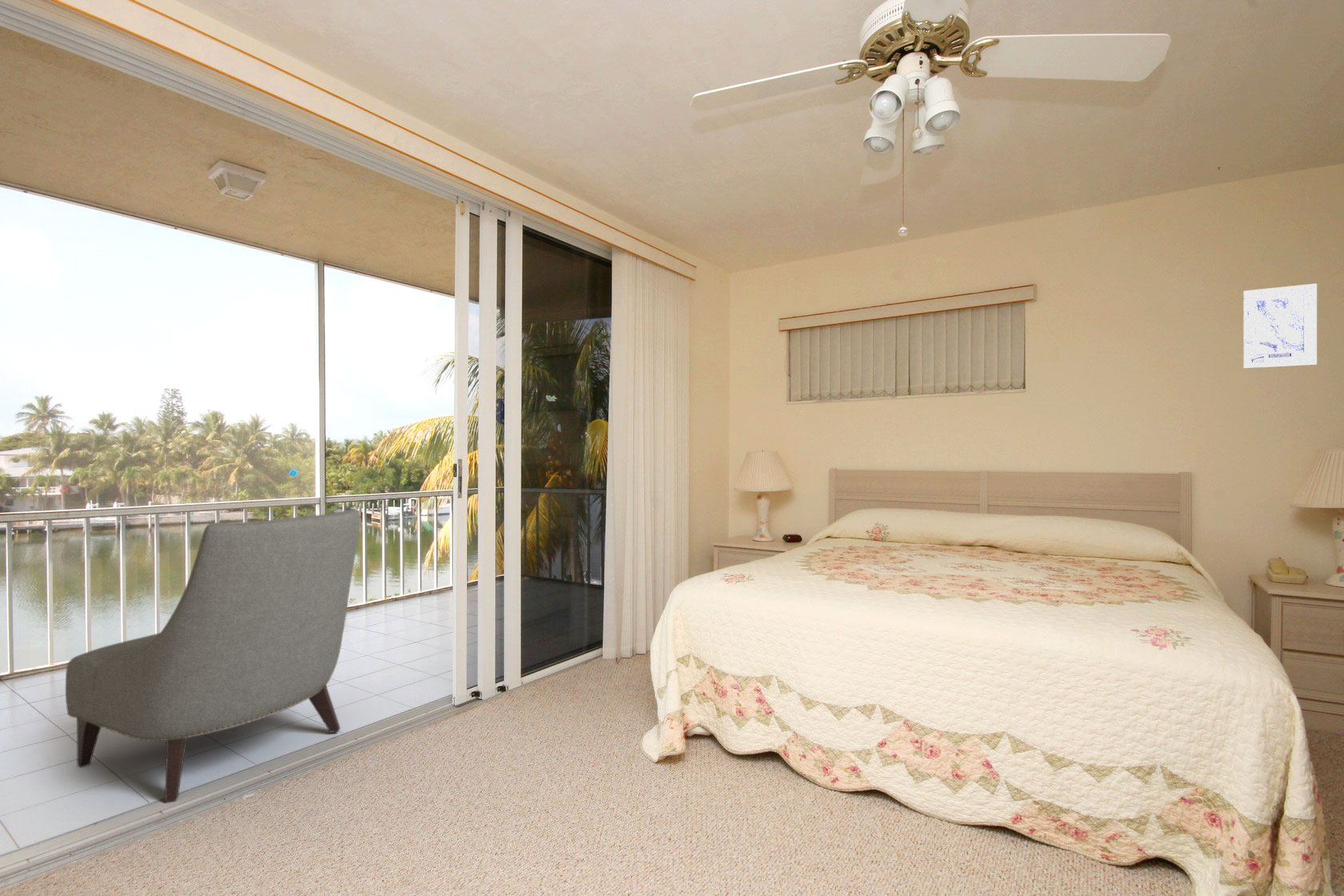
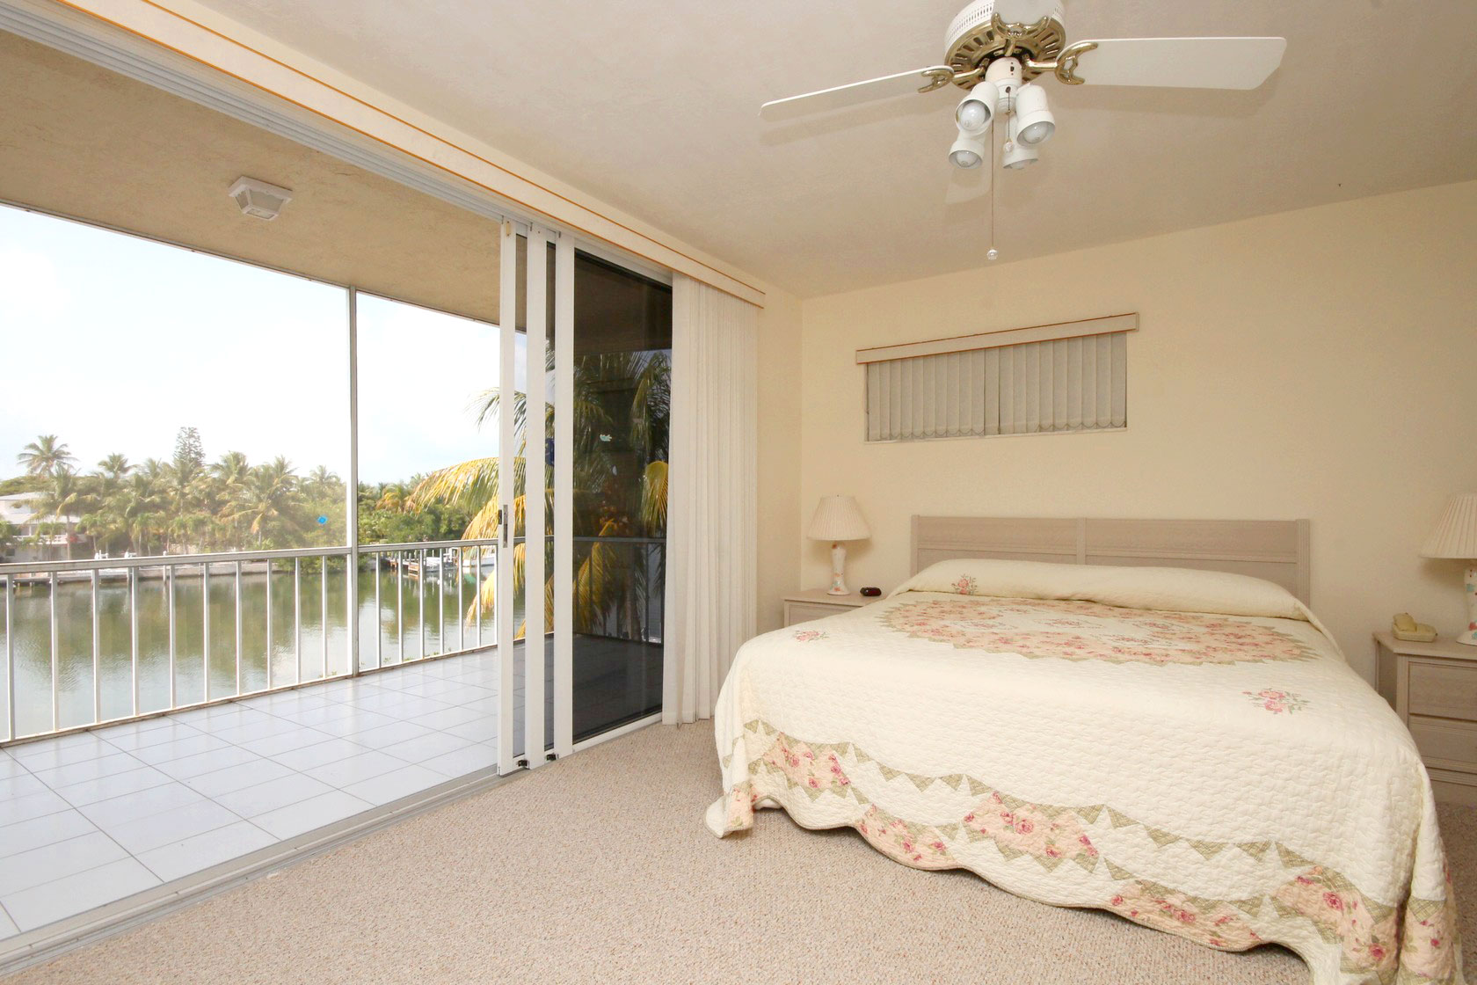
- chair [65,508,361,804]
- wall art [1242,282,1318,370]
